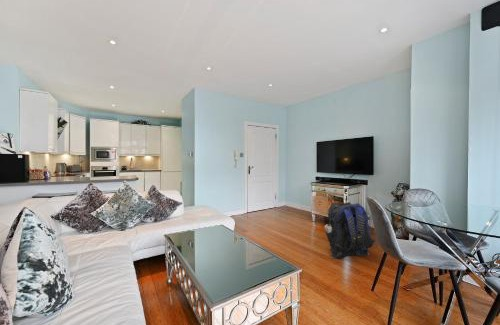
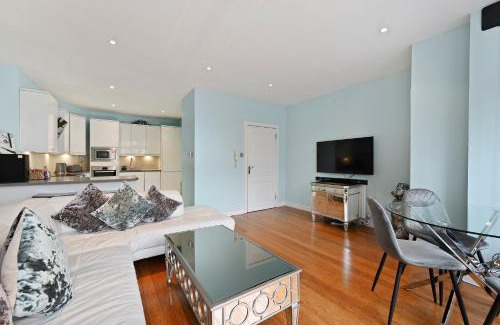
- backpack [323,201,377,260]
